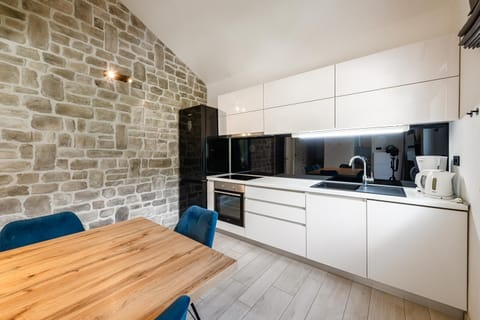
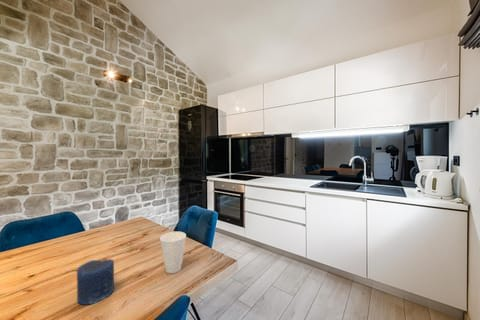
+ candle [76,258,115,306]
+ cup [159,231,187,274]
